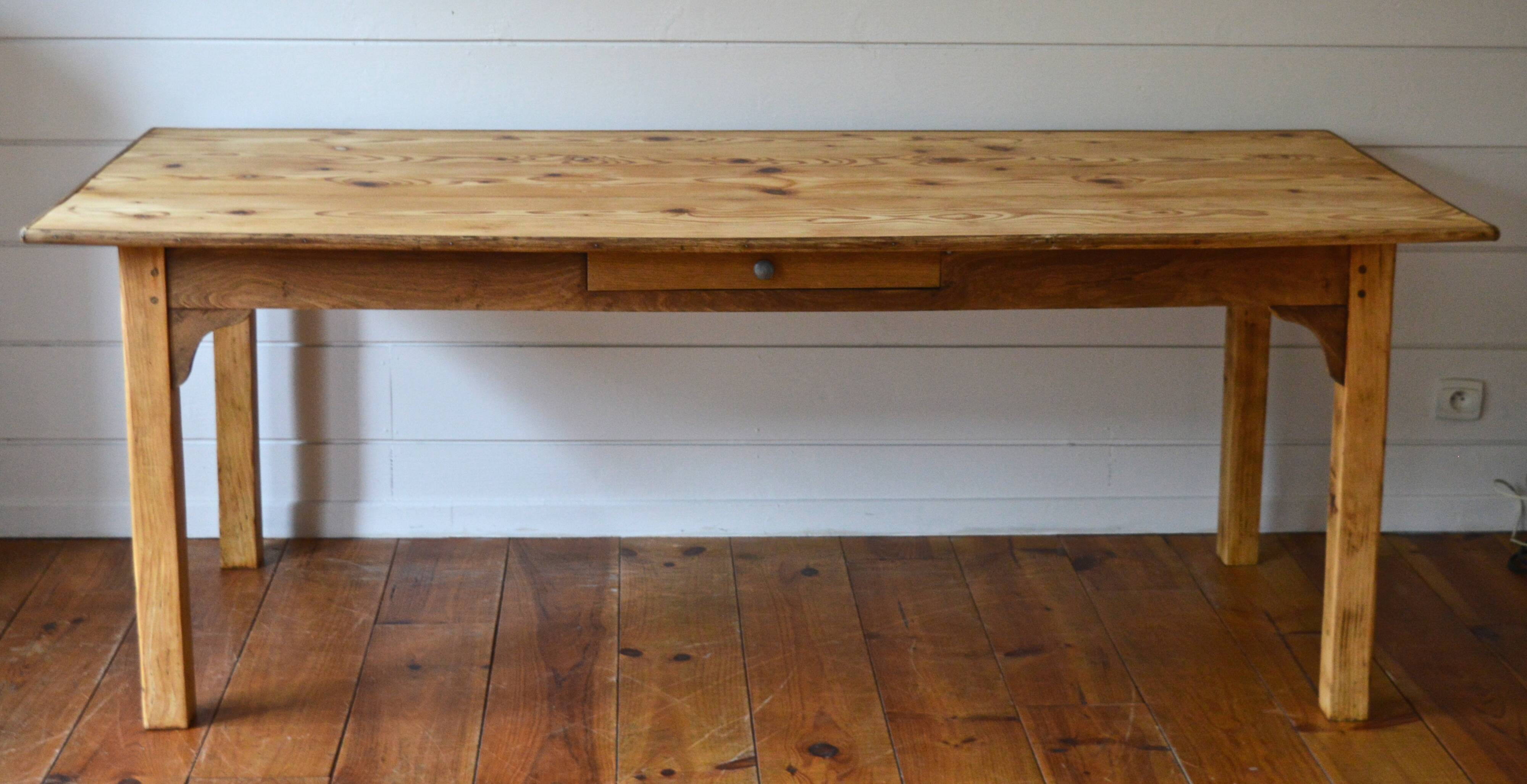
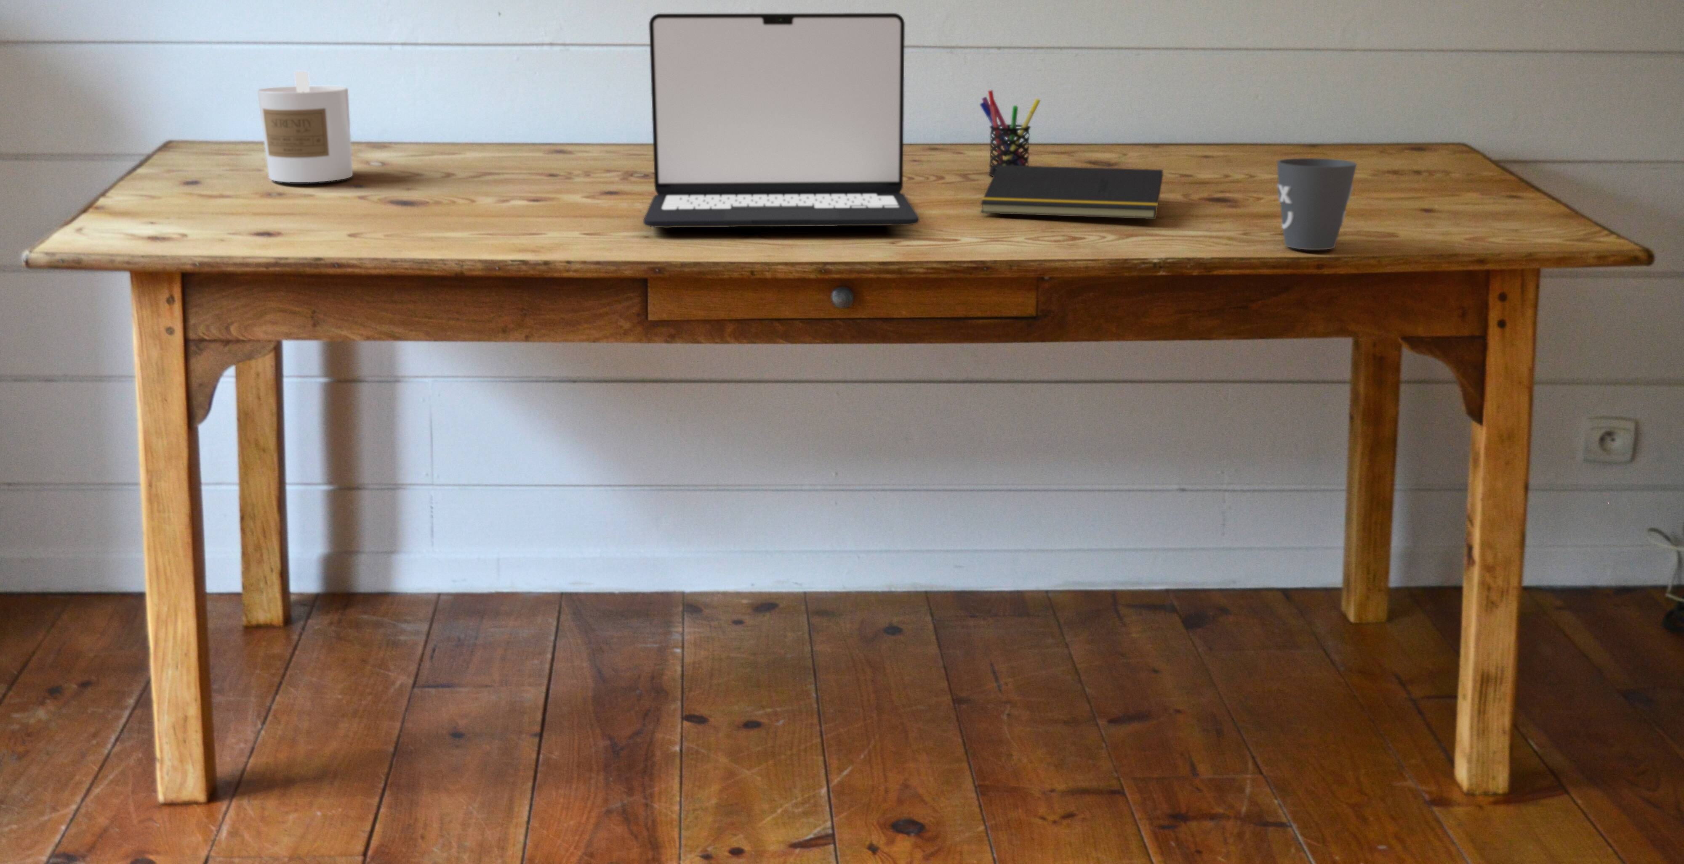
+ pen holder [979,89,1041,176]
+ notepad [980,165,1163,219]
+ candle [257,71,353,183]
+ laptop [643,12,920,228]
+ mug [1276,158,1358,250]
